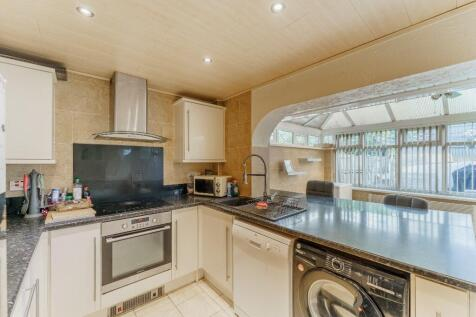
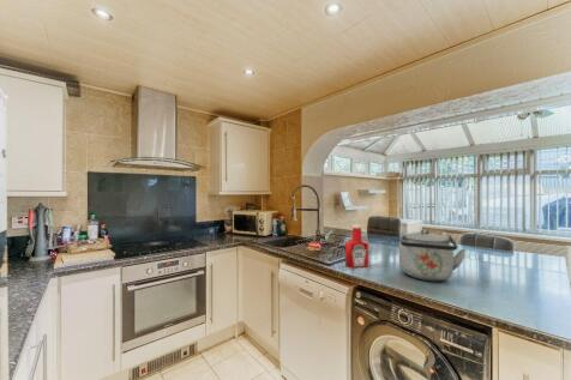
+ soap bottle [344,223,369,269]
+ kettle [398,229,468,282]
